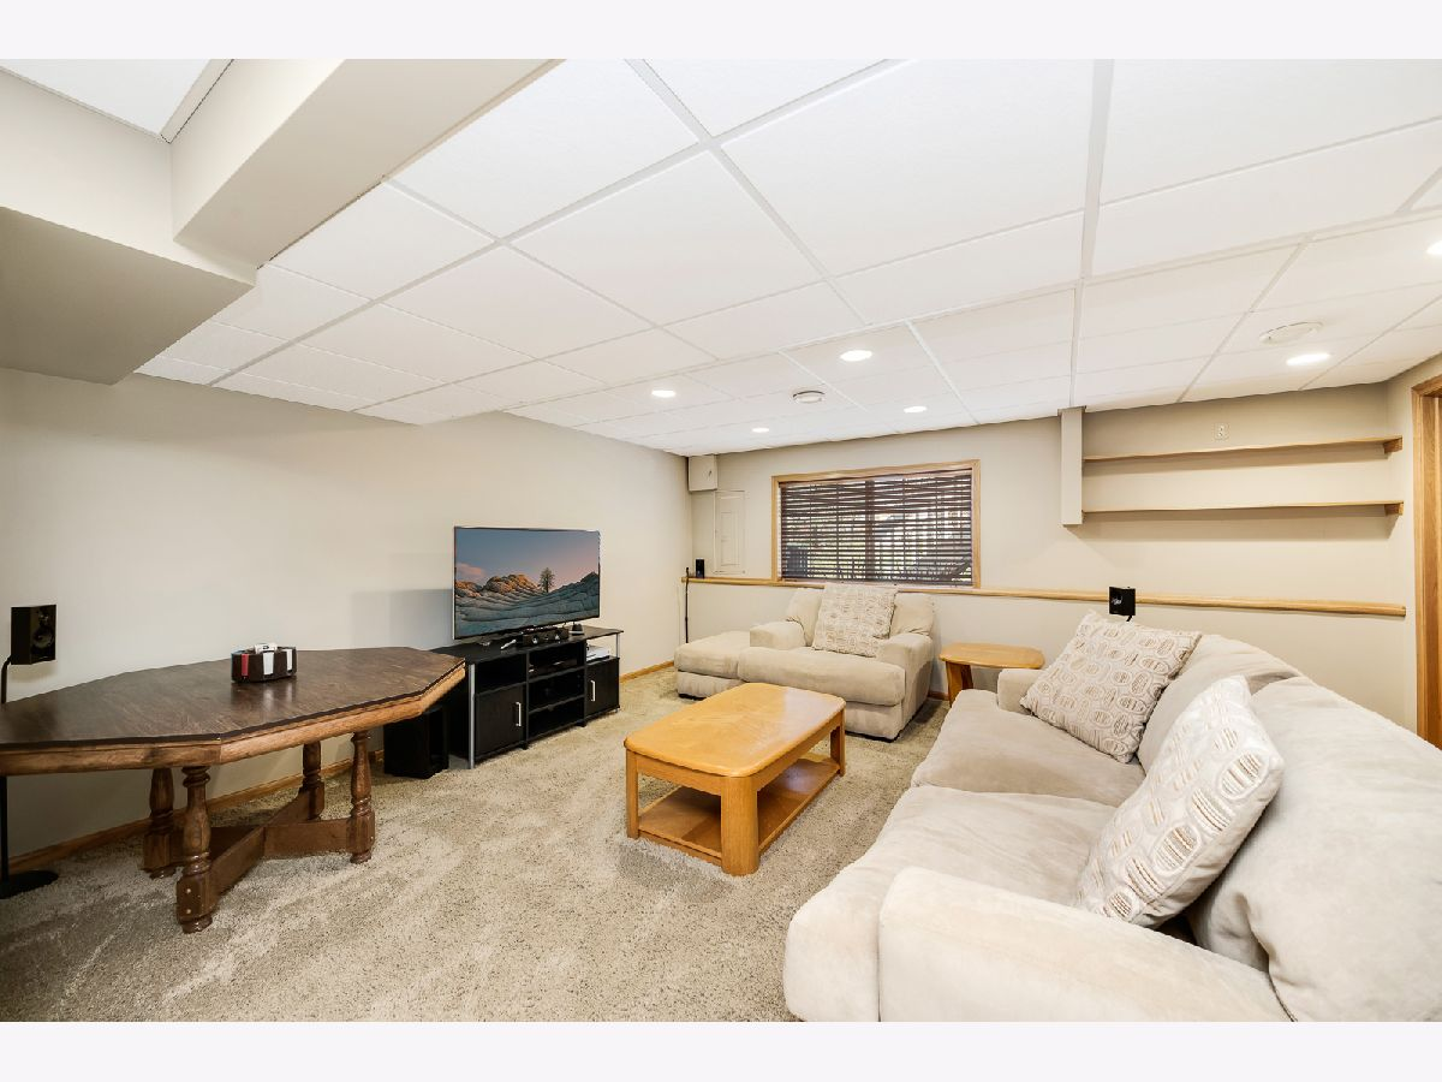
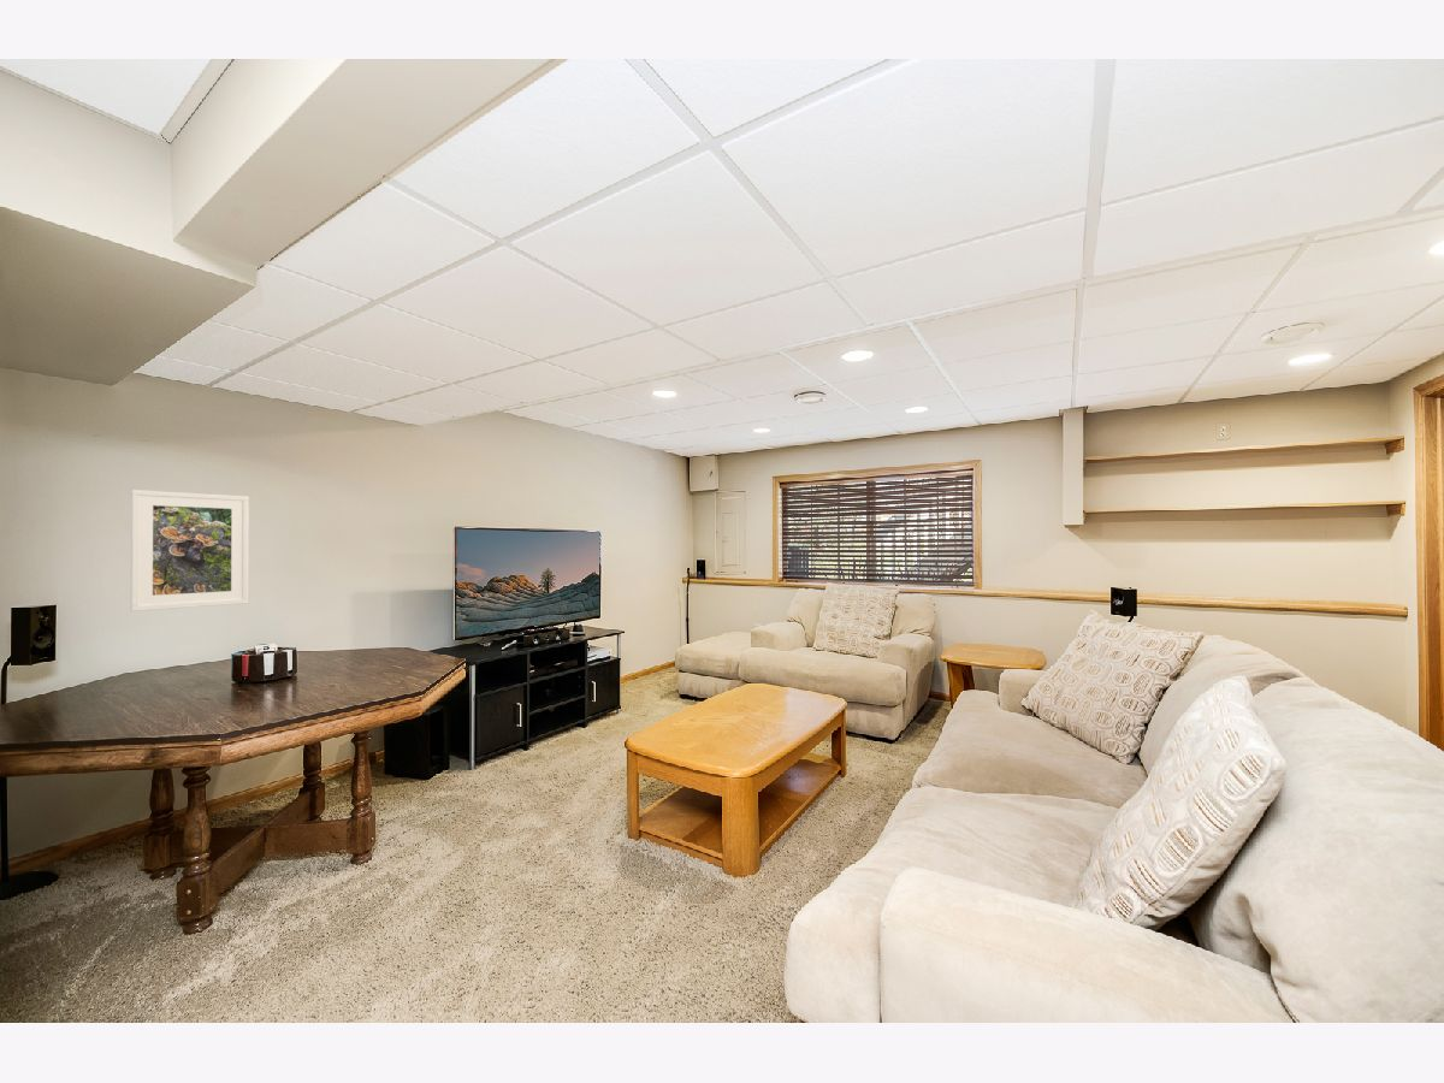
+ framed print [130,489,250,612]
